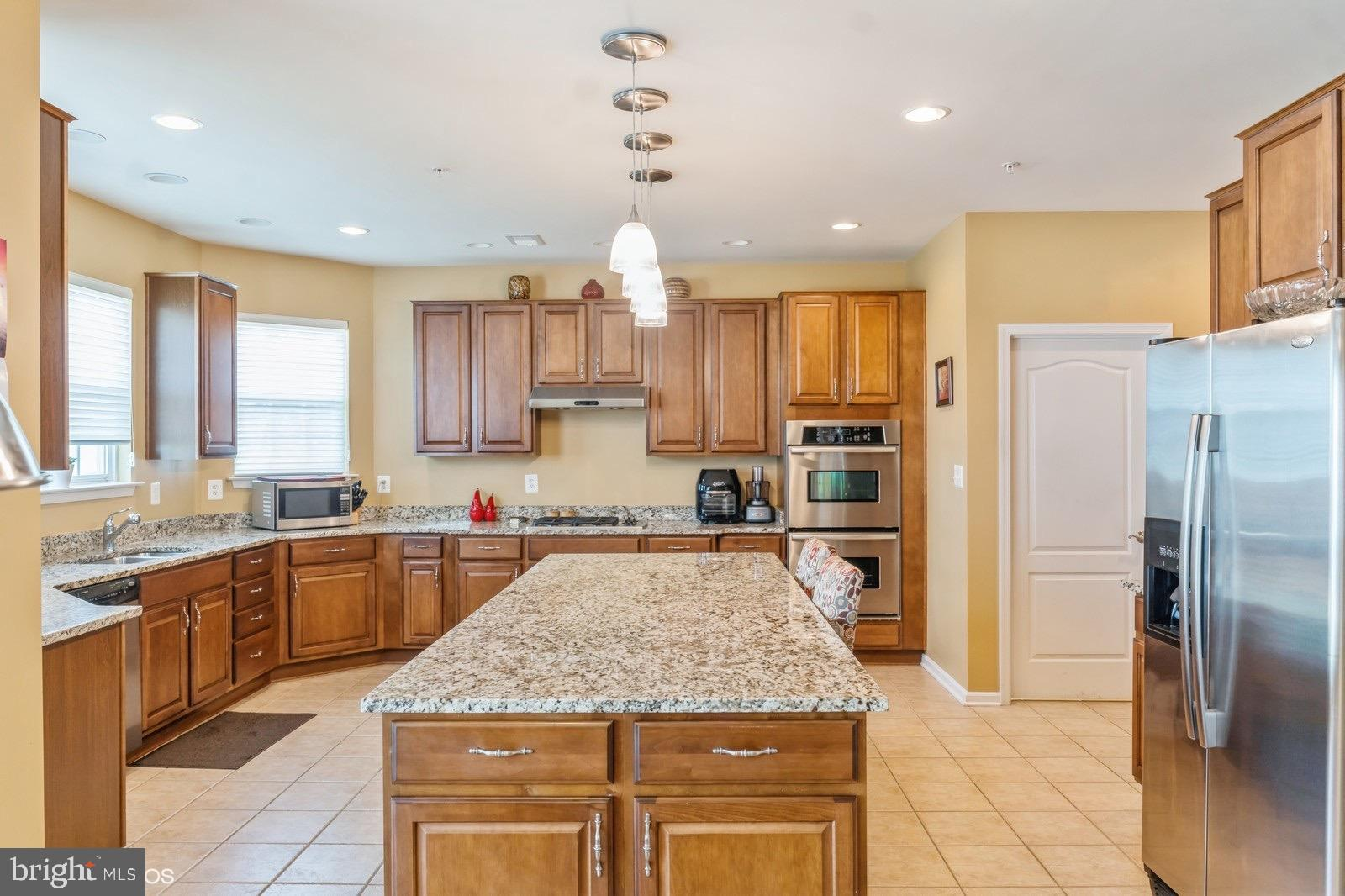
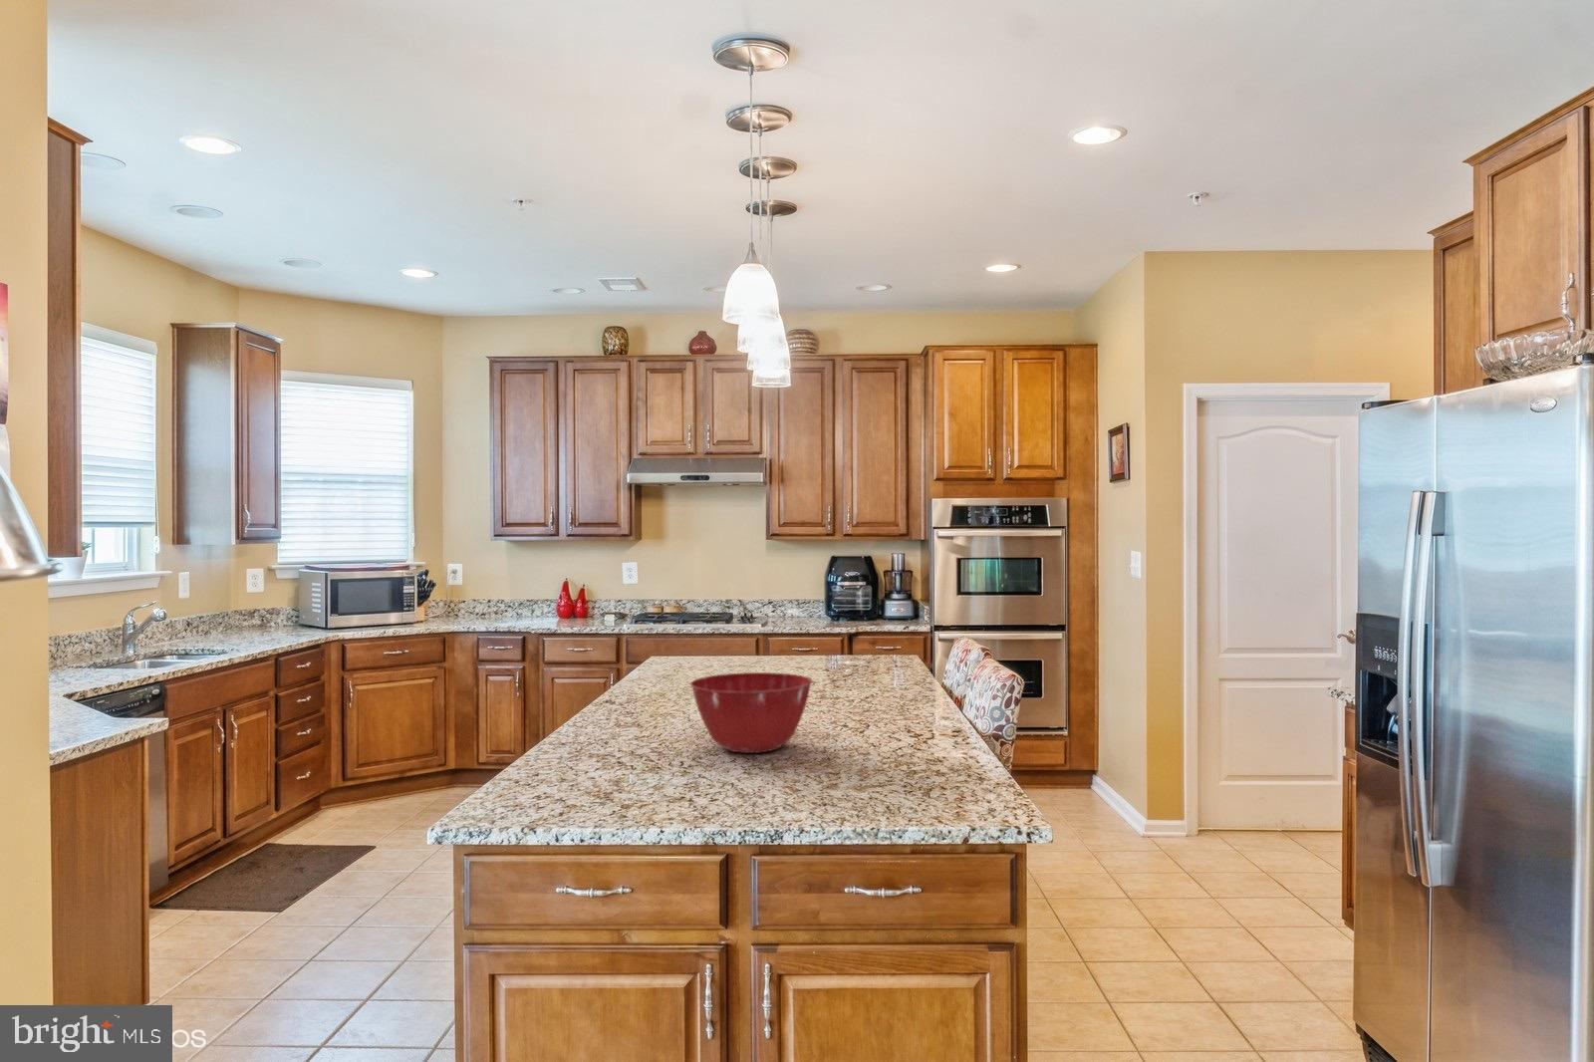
+ mixing bowl [690,672,813,754]
